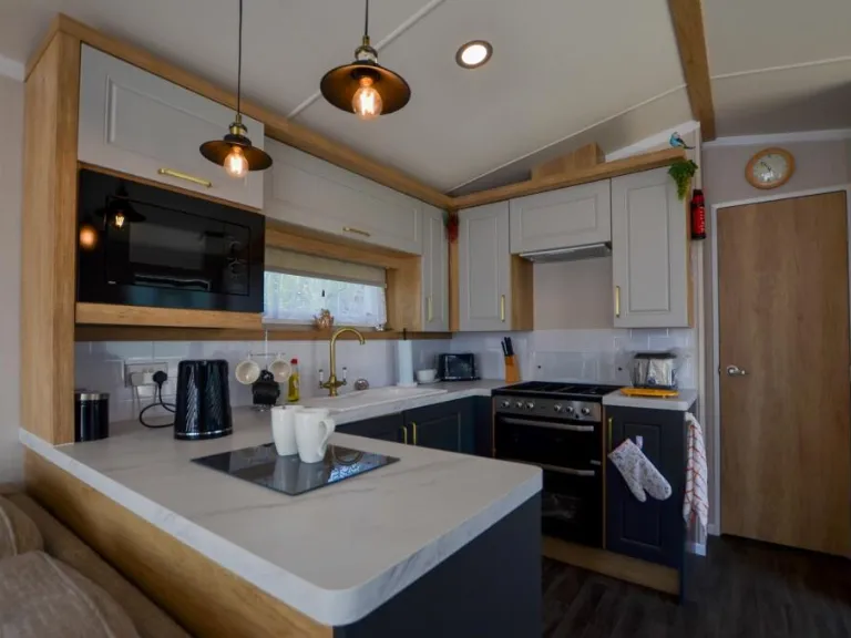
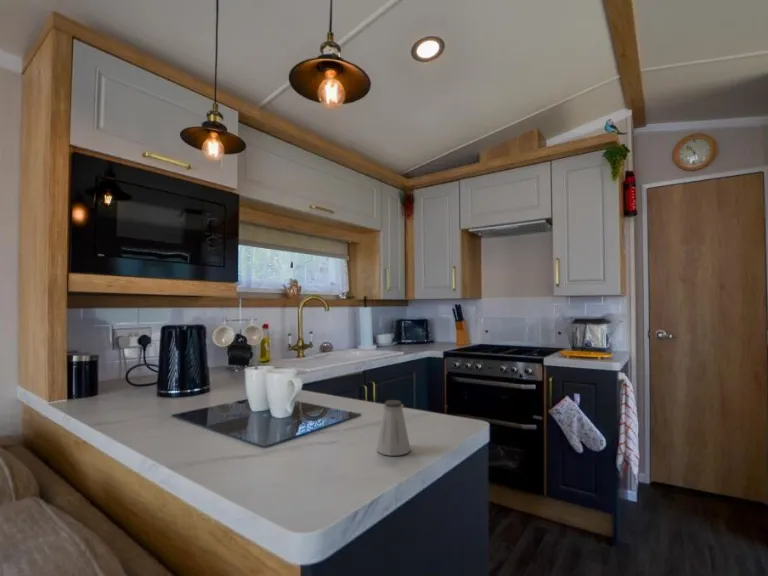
+ saltshaker [376,399,411,457]
